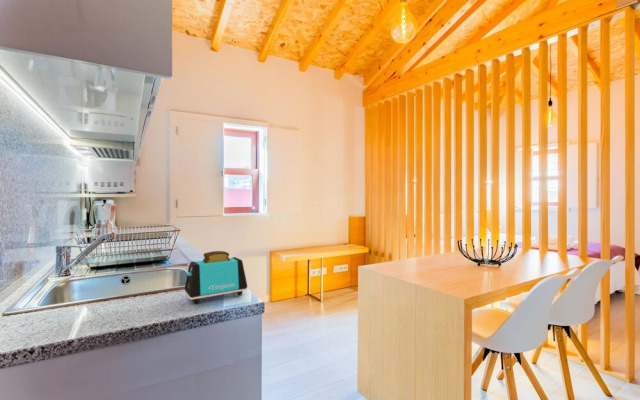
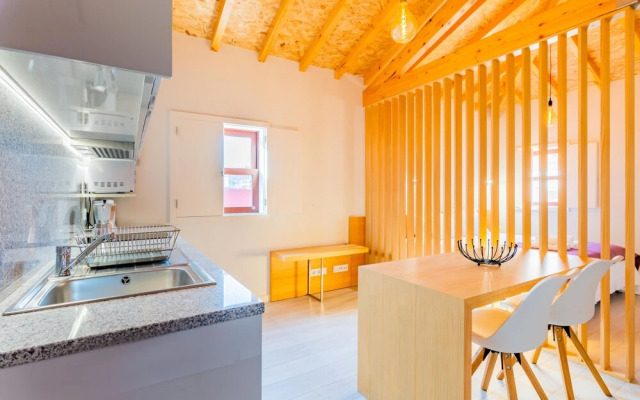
- toaster [184,250,248,304]
